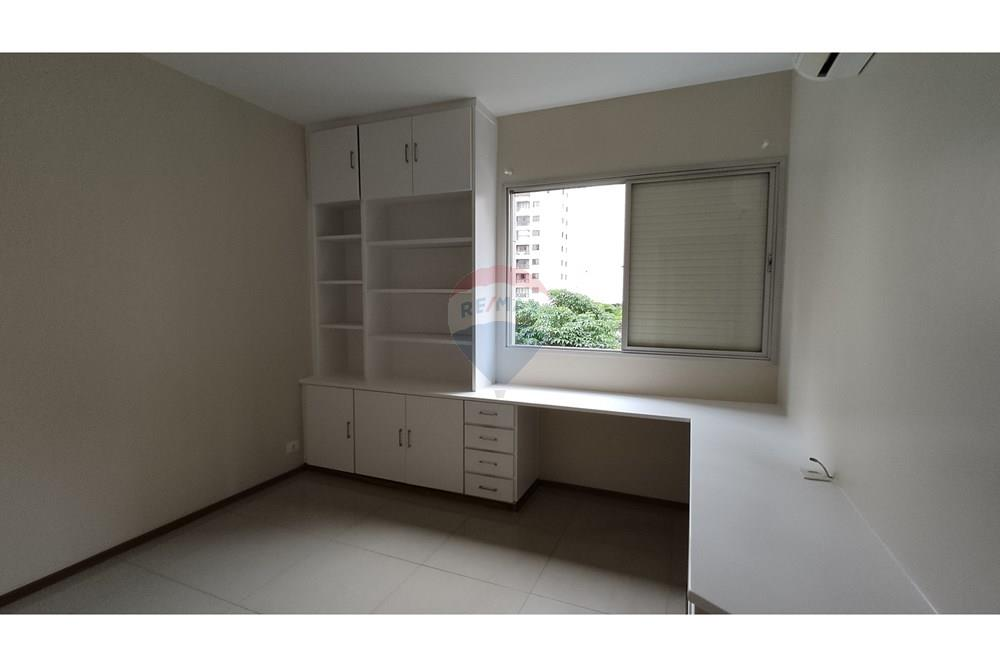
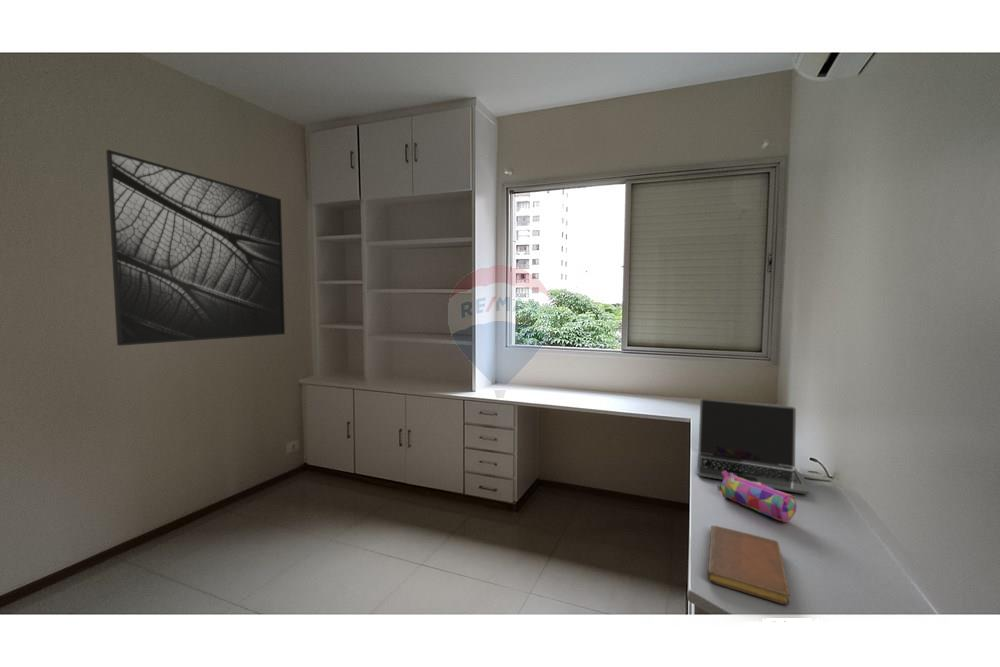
+ laptop [697,397,809,495]
+ notebook [706,525,791,606]
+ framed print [105,149,286,347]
+ pencil case [716,471,797,523]
